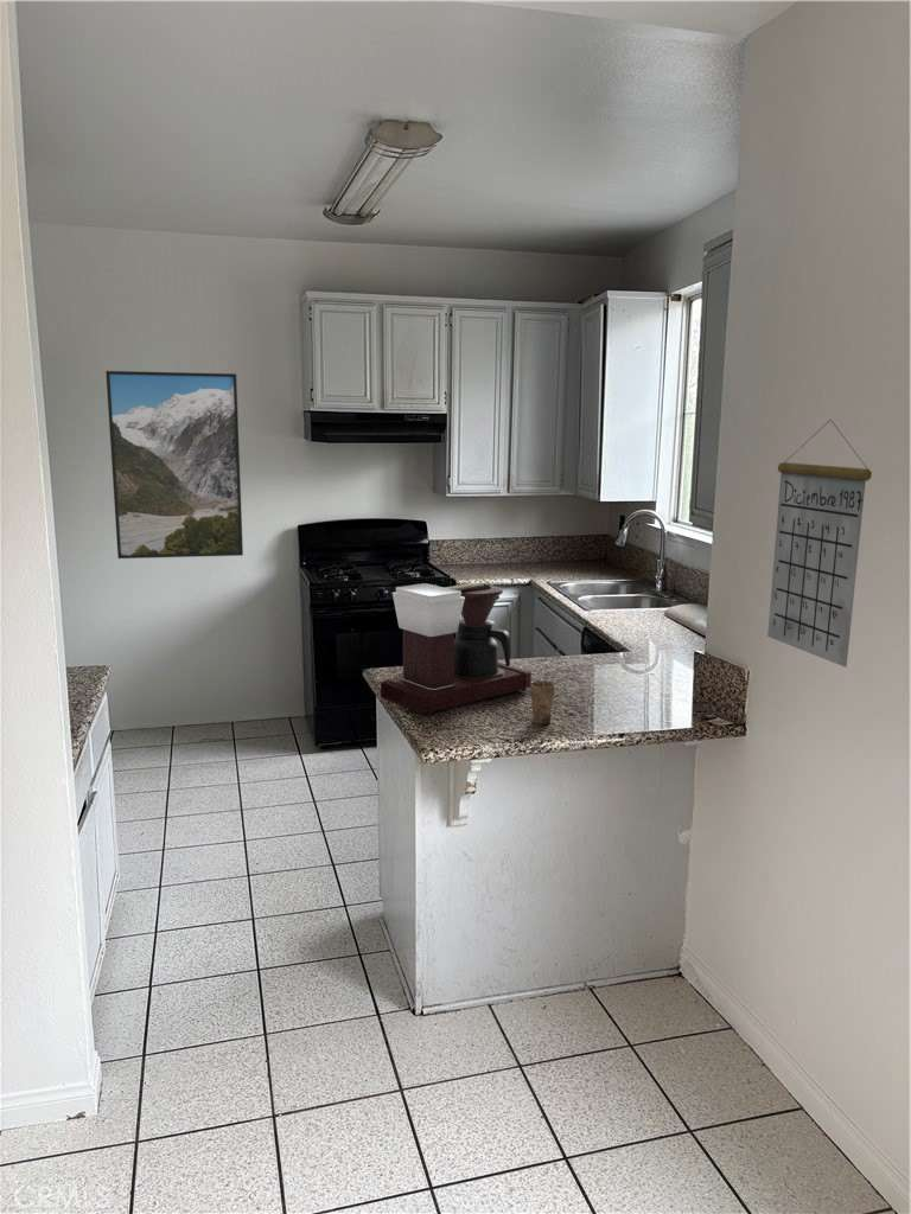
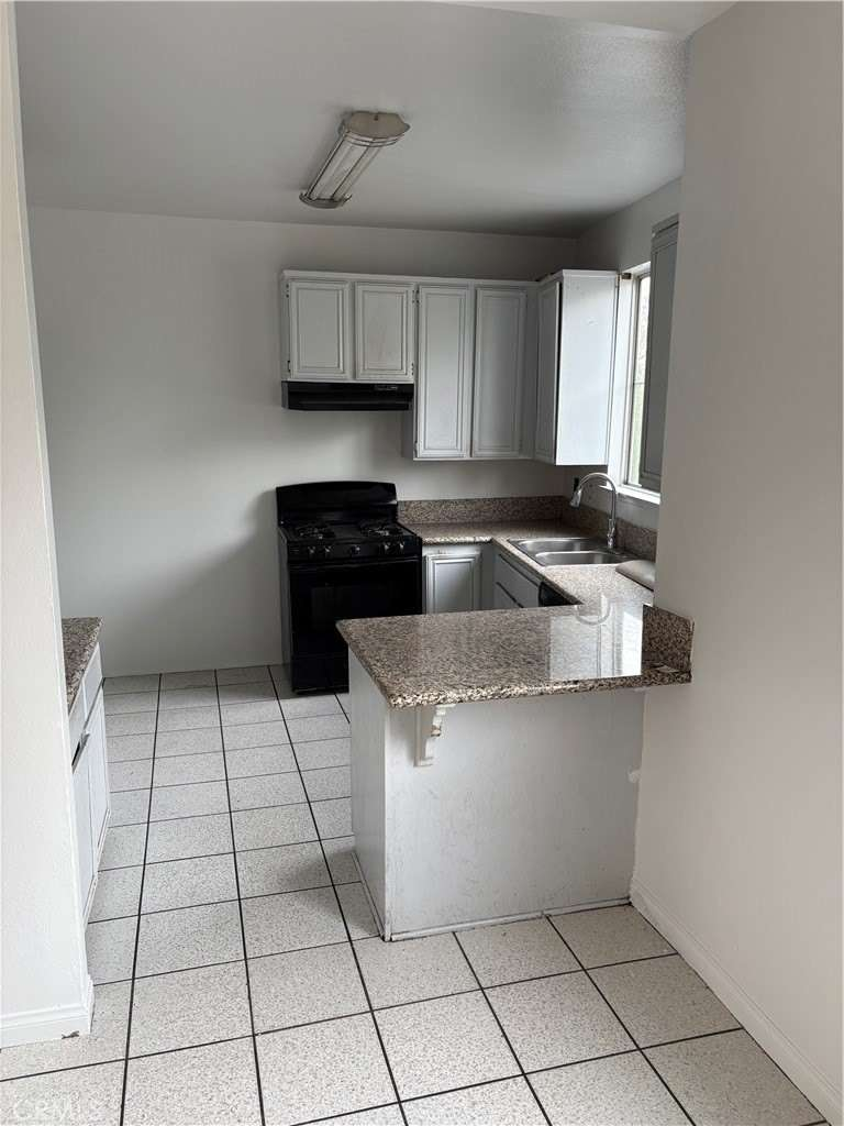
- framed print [104,370,244,560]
- cup [529,671,556,726]
- coffee maker [380,582,533,716]
- calendar [766,418,873,669]
